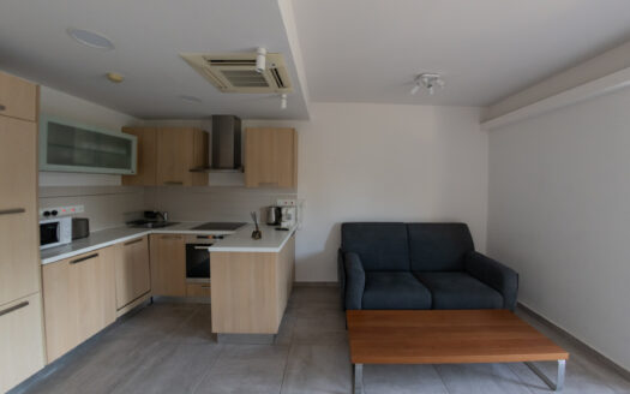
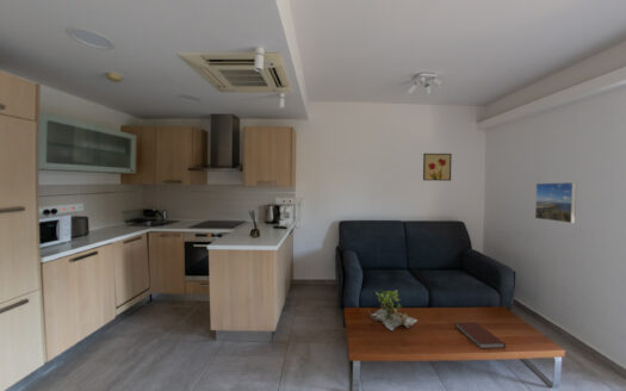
+ plant [367,288,419,331]
+ wall art [422,153,453,181]
+ book [455,321,507,349]
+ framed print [534,181,577,224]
